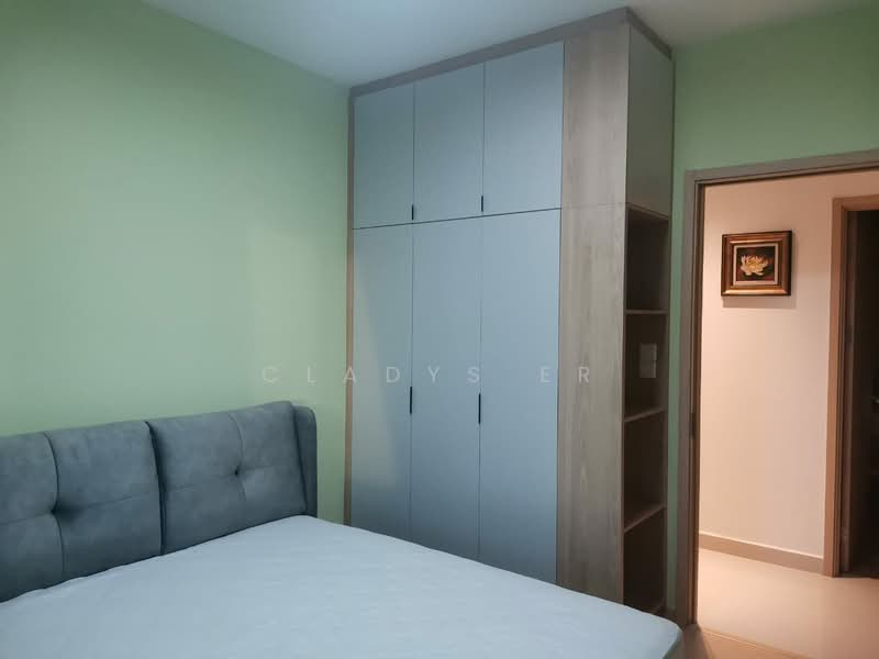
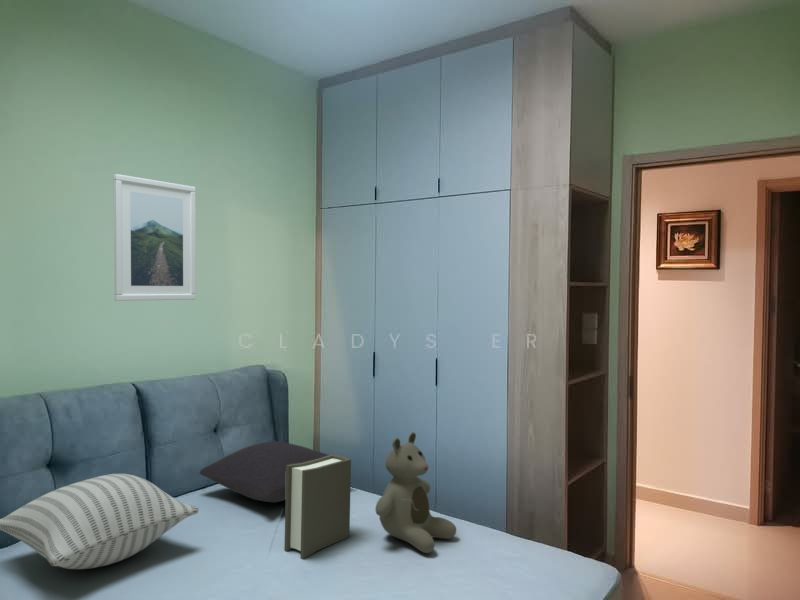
+ pillow [199,440,329,504]
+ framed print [112,173,197,302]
+ book [283,454,352,560]
+ teddy bear [374,431,457,554]
+ pillow [0,473,200,570]
